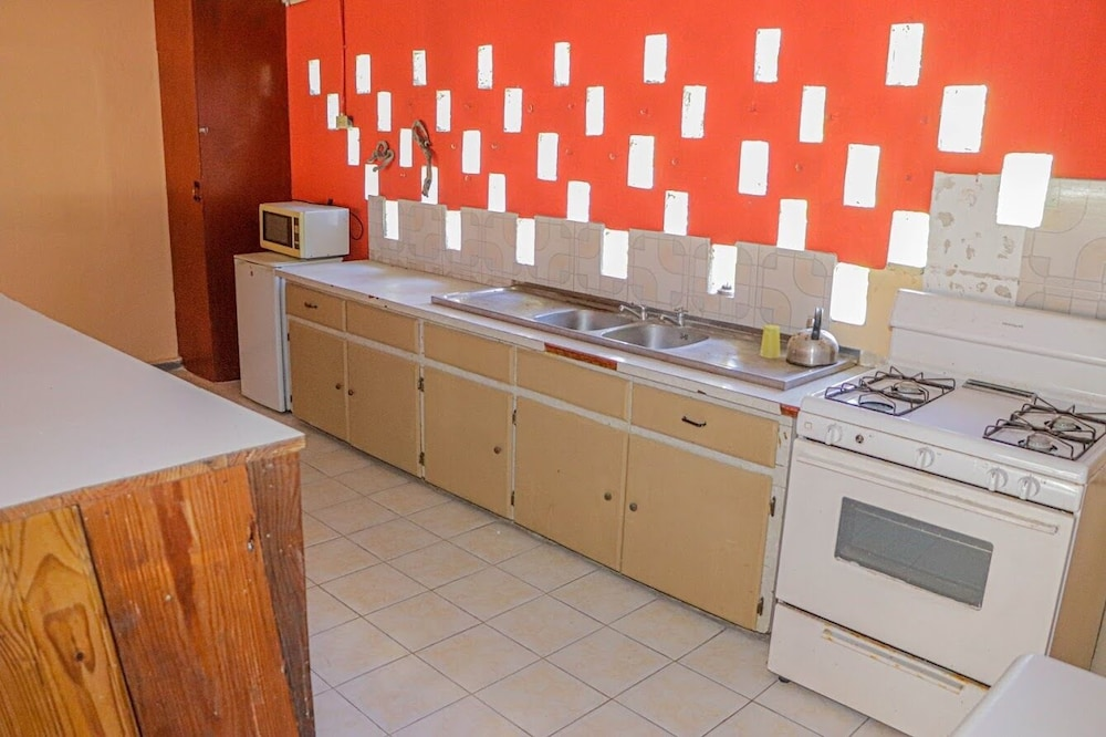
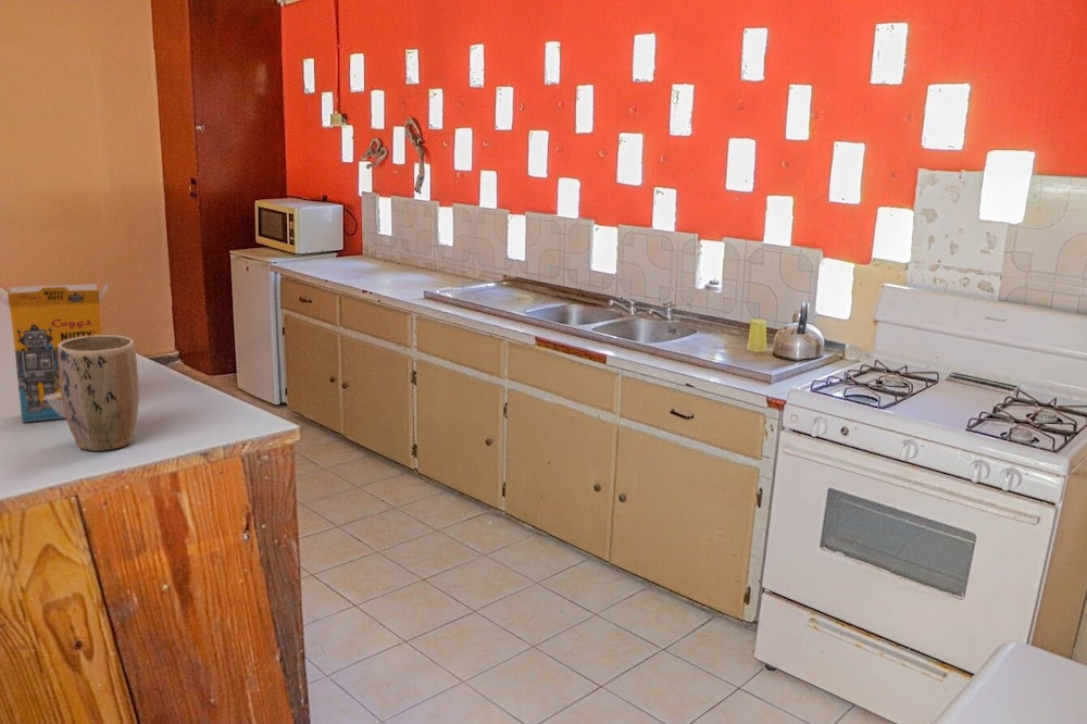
+ plant pot [58,334,140,452]
+ cereal box [0,283,110,423]
